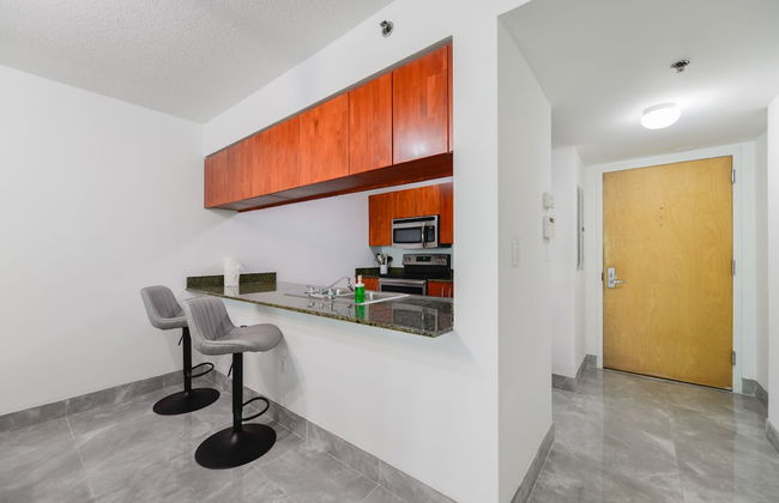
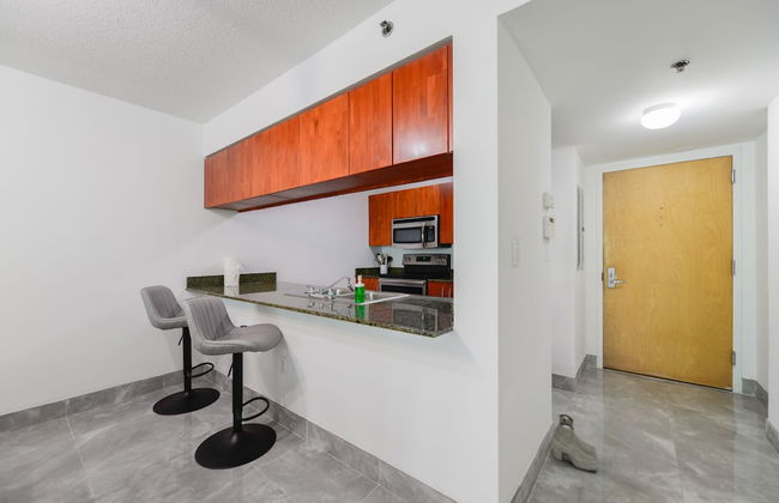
+ boots [551,413,598,472]
